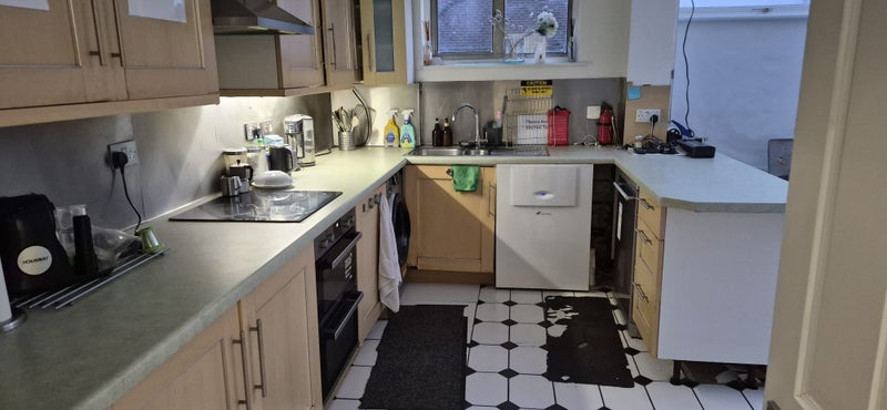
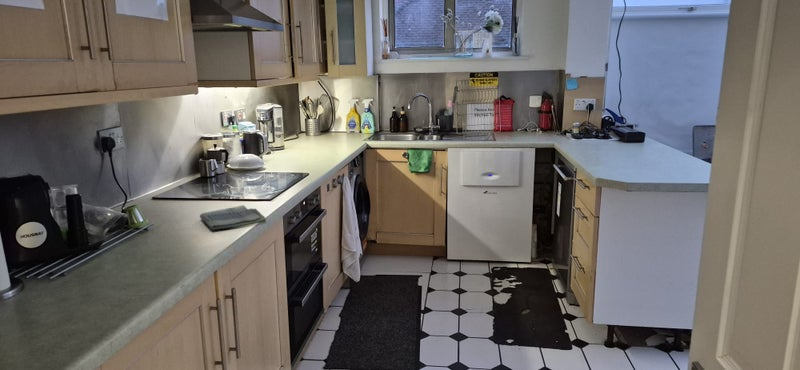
+ dish towel [199,204,267,231]
